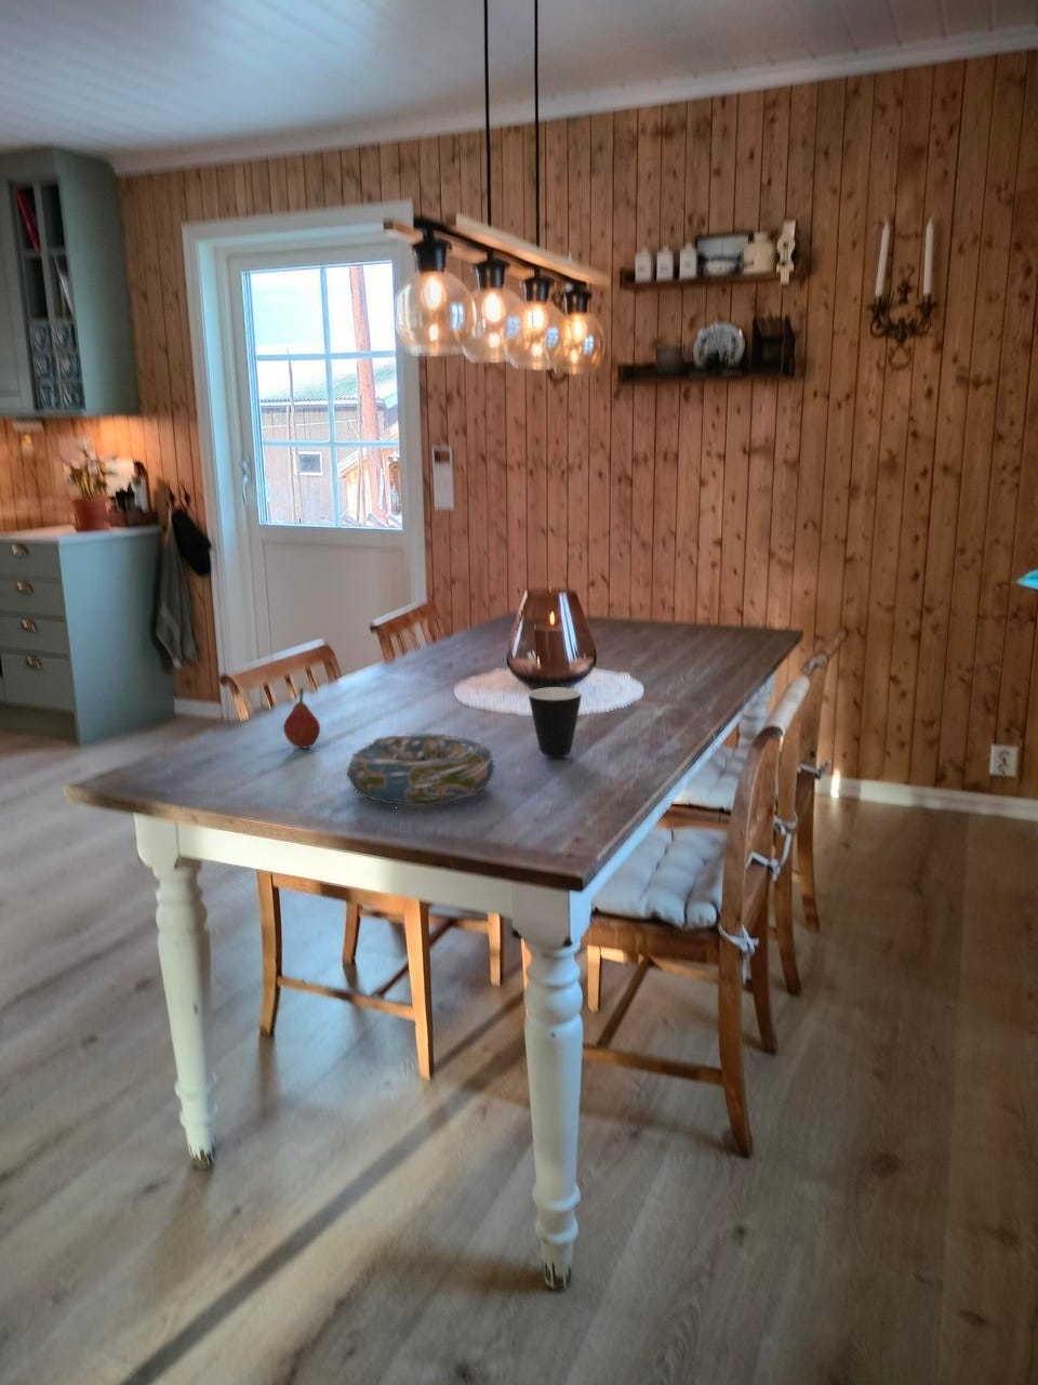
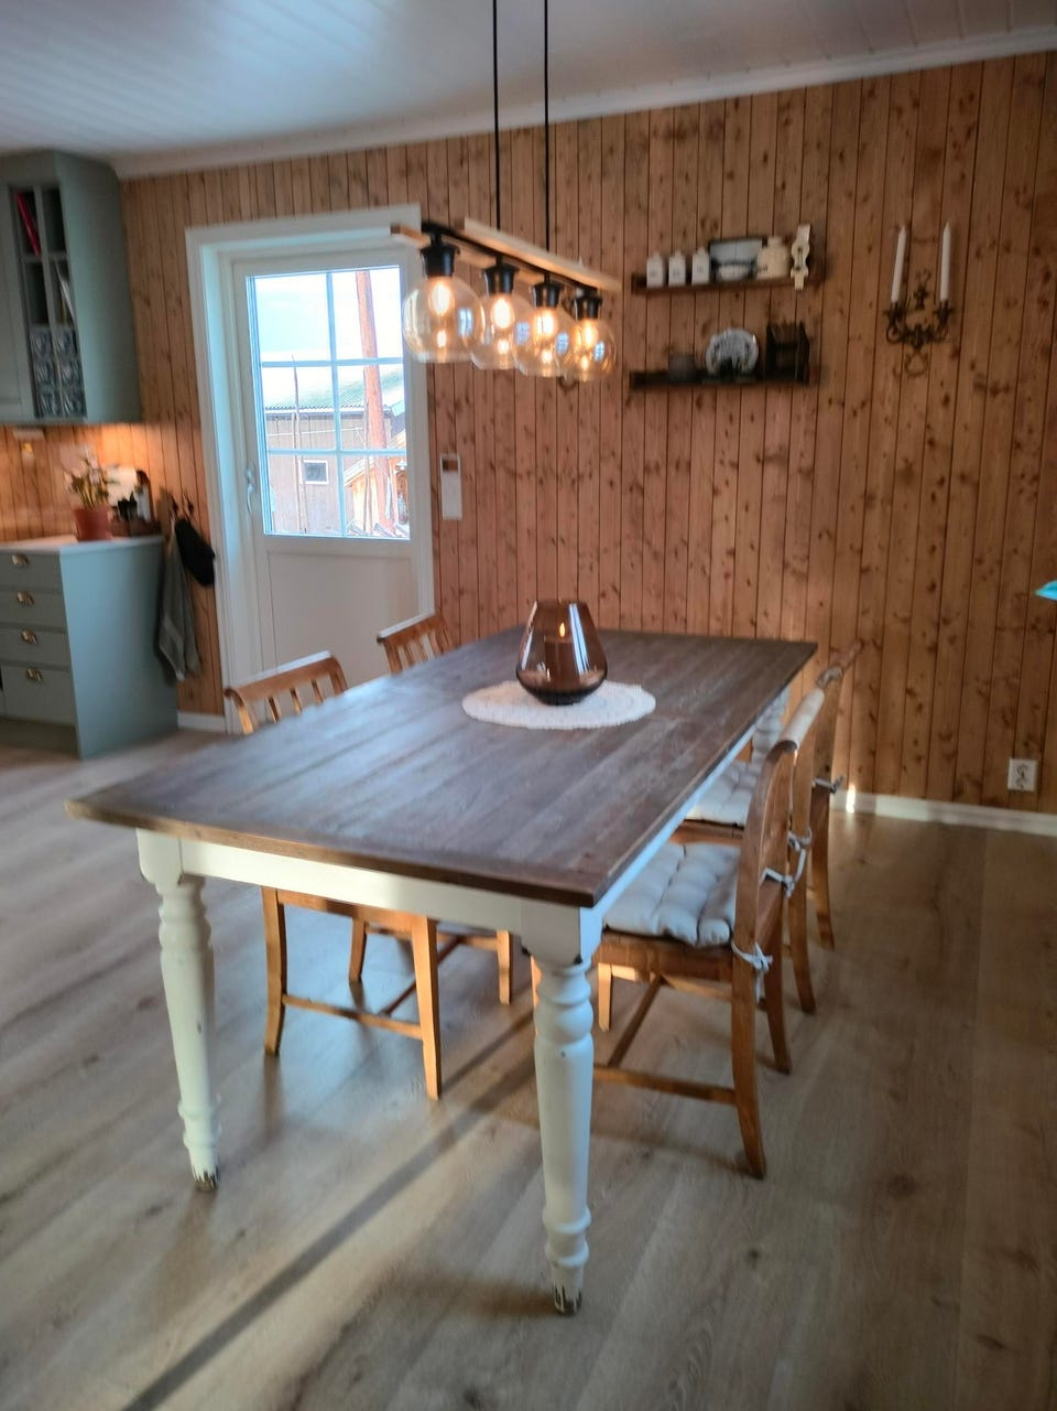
- mug [528,686,583,759]
- decorative bowl [346,732,496,808]
- fruit [282,686,322,749]
